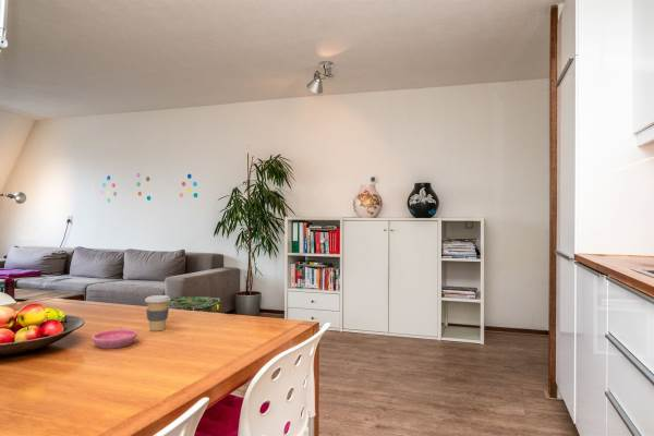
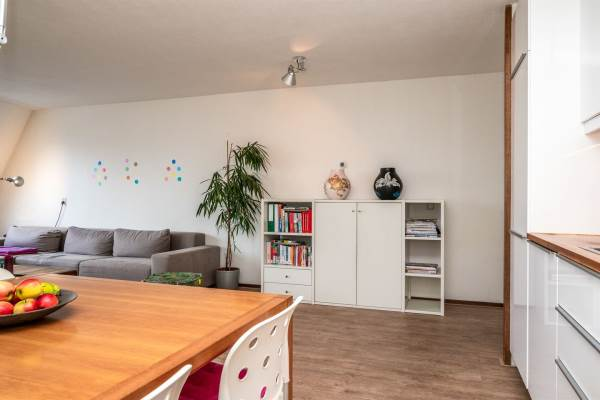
- coffee cup [144,294,171,332]
- saucer [90,328,138,350]
